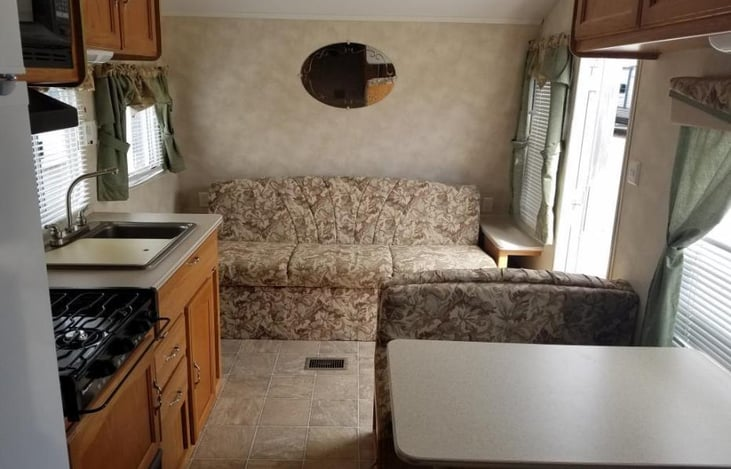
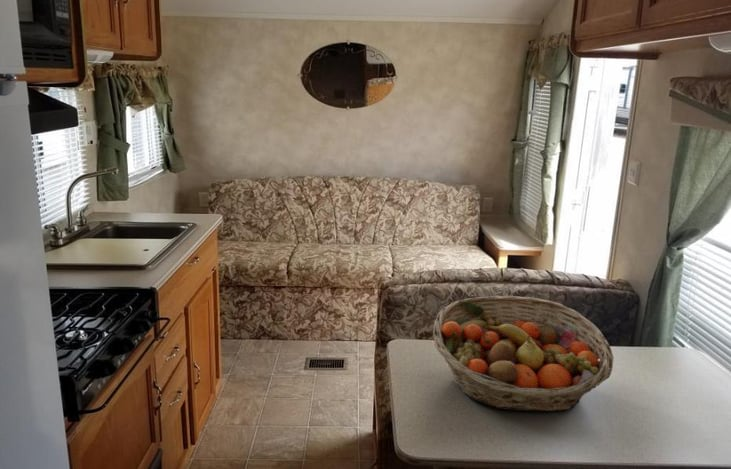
+ fruit basket [432,295,615,412]
